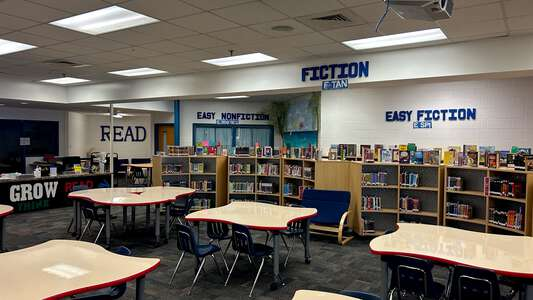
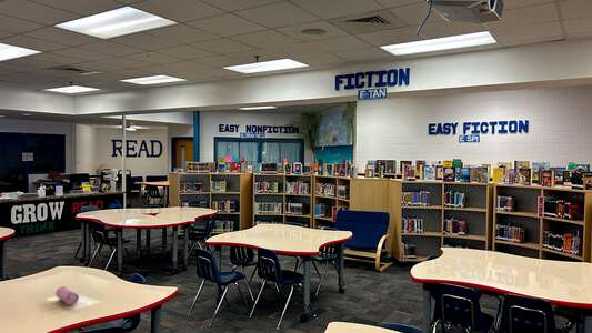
+ pencil case [54,285,80,306]
